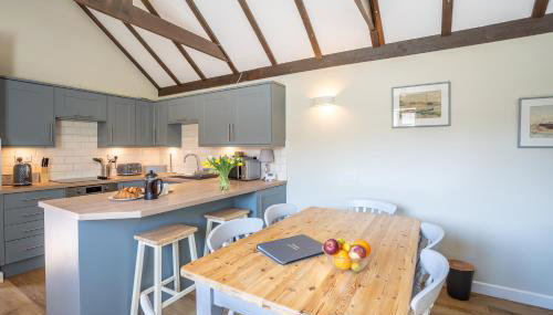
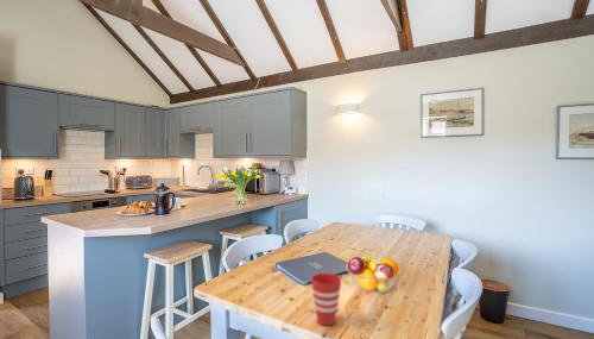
+ cup [310,272,342,327]
